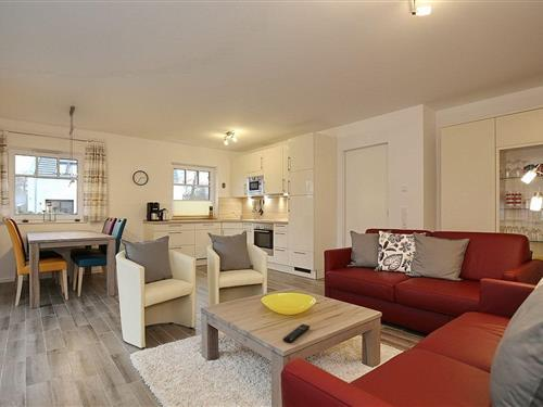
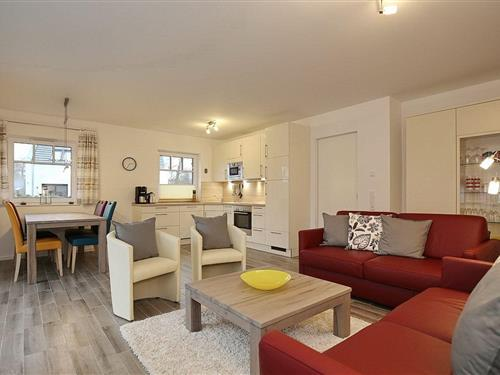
- remote control [282,323,312,344]
